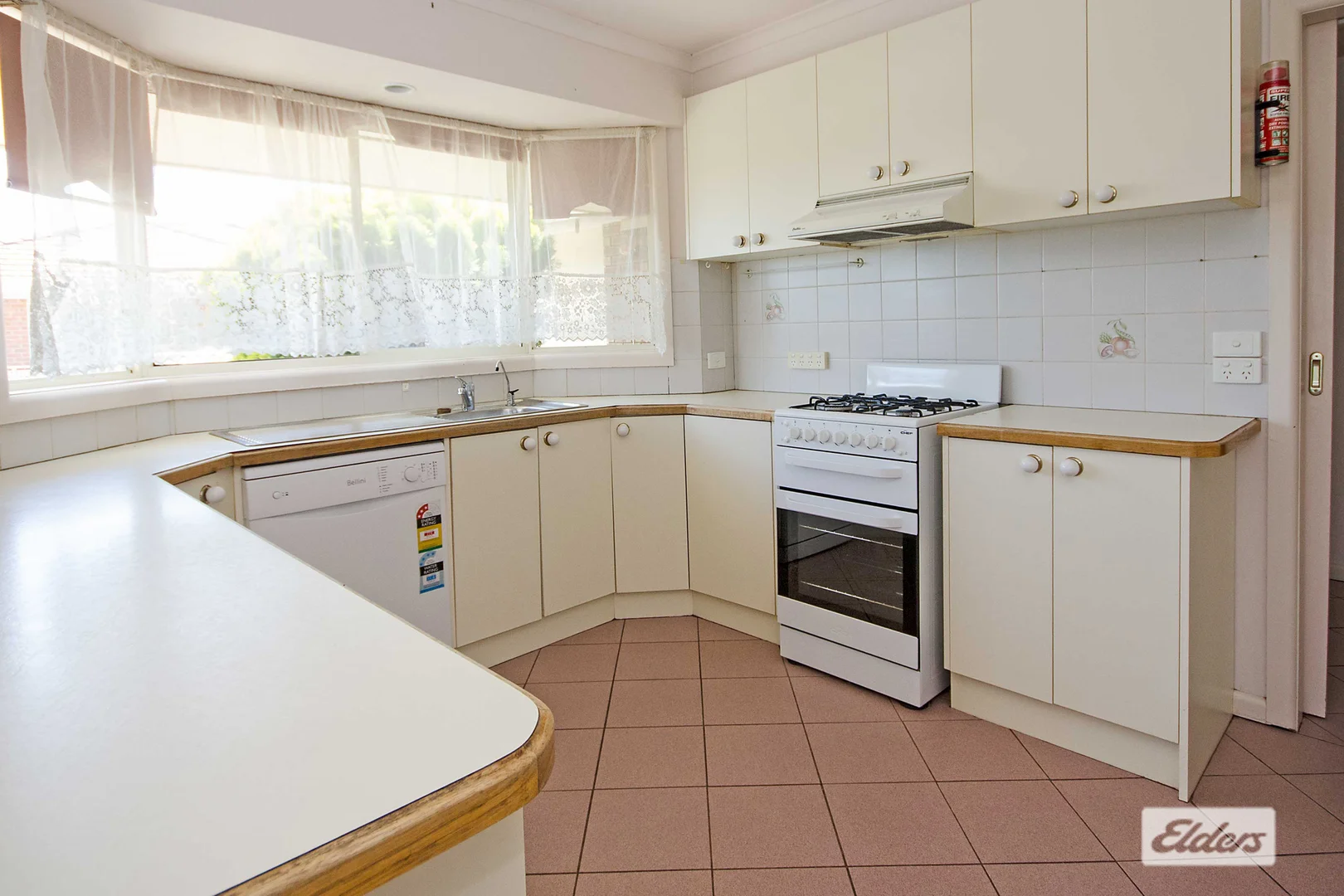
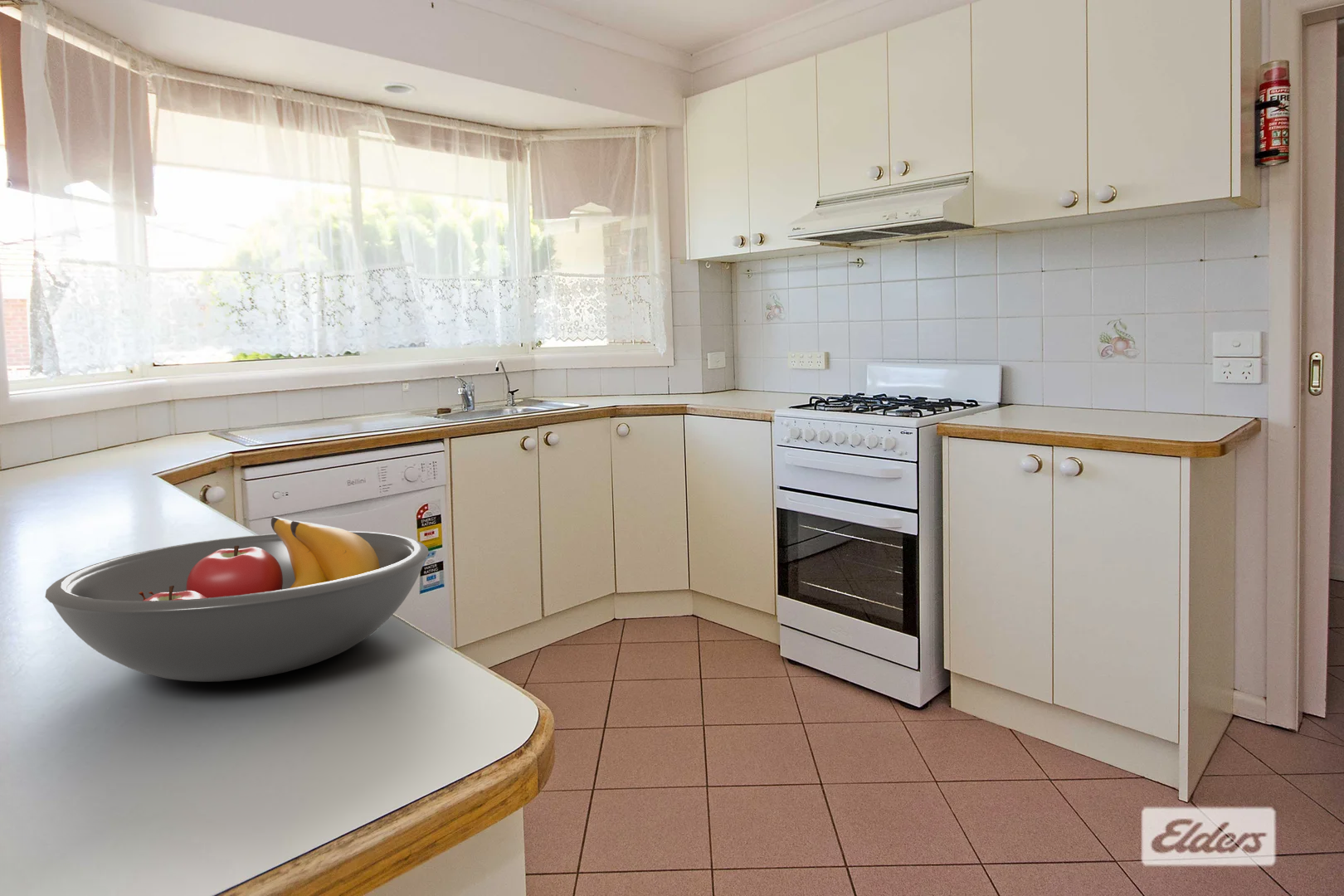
+ fruit bowl [45,516,430,683]
